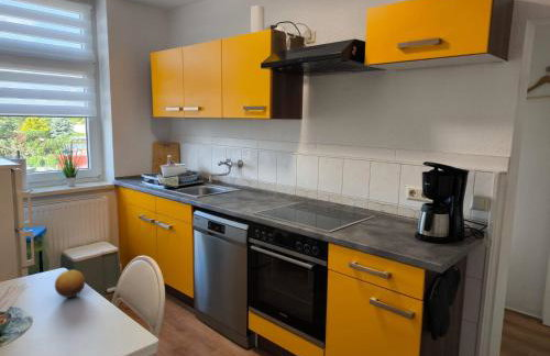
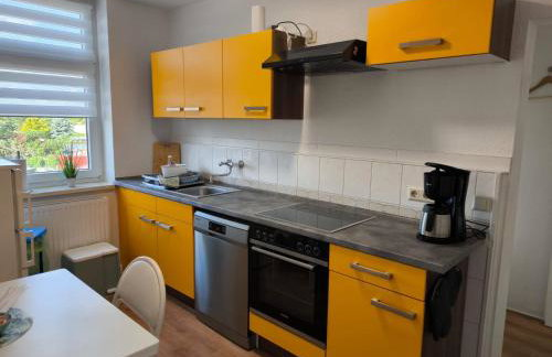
- fruit [54,269,86,299]
